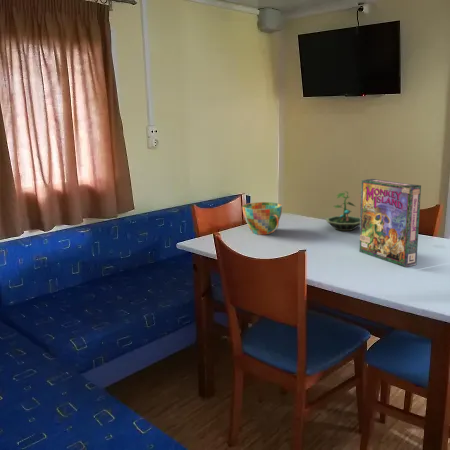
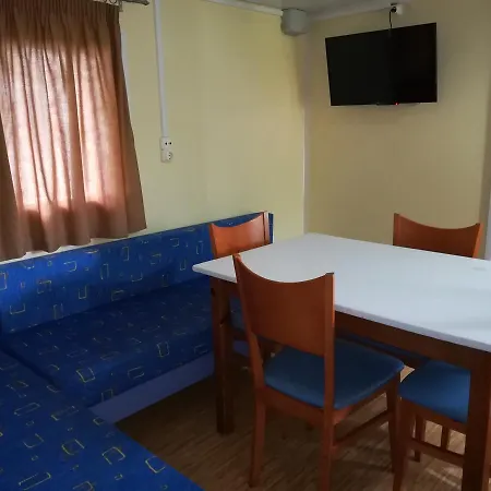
- terrarium [324,190,361,232]
- cup [242,201,283,236]
- game box [358,178,422,268]
